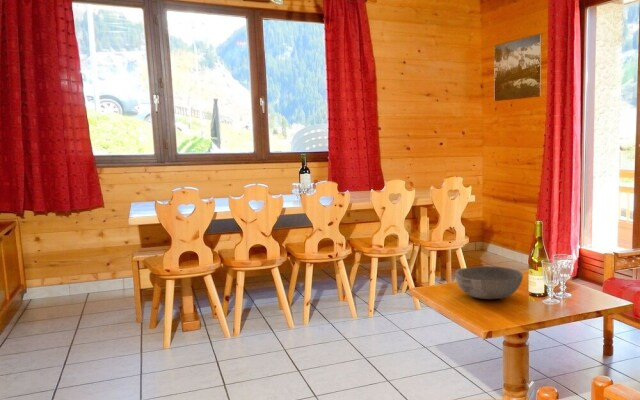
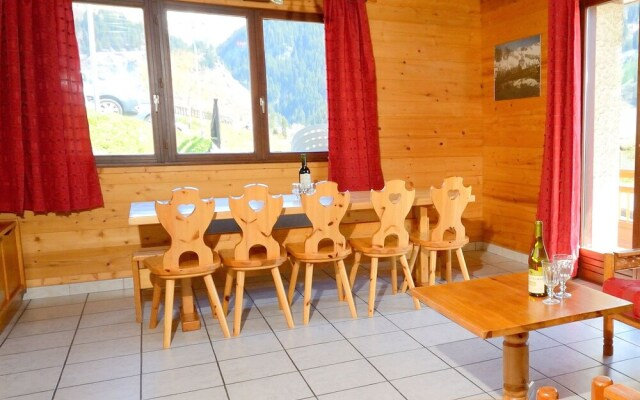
- bowl [455,265,524,300]
